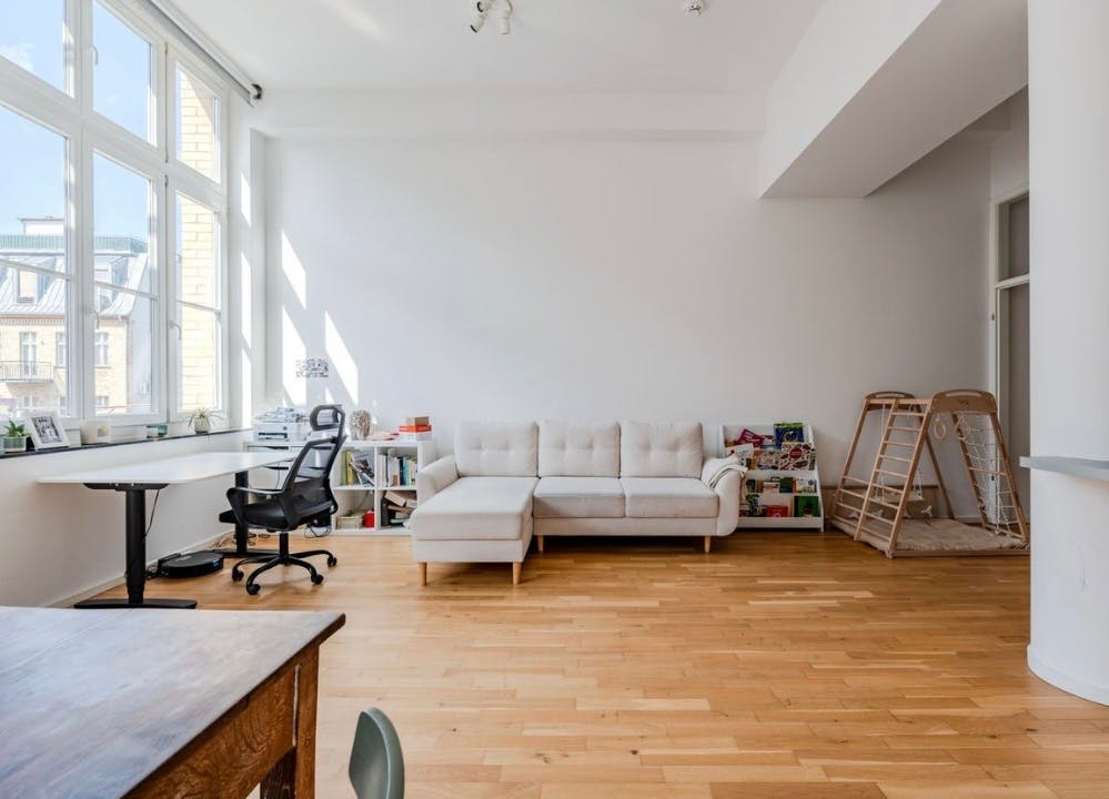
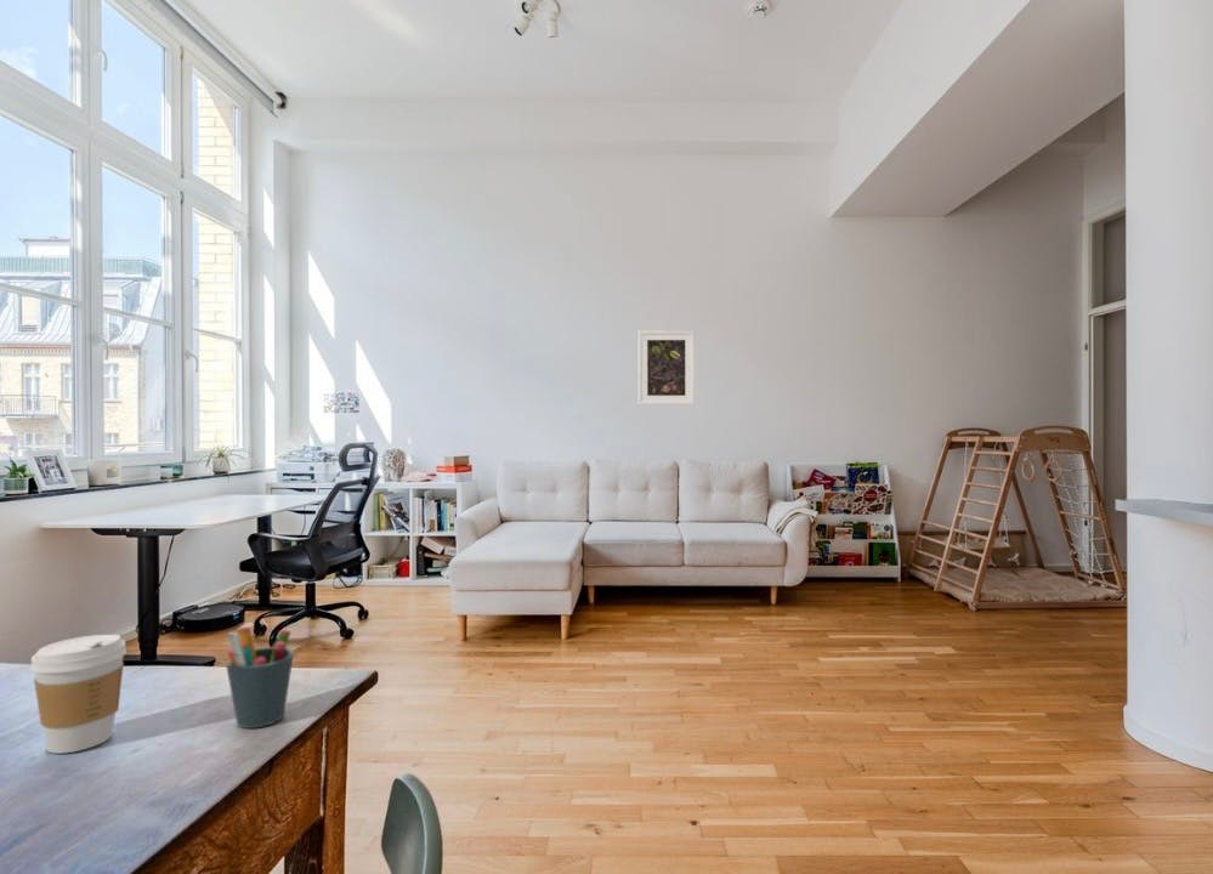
+ coffee cup [29,634,127,755]
+ pen holder [225,626,295,730]
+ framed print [637,329,696,405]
